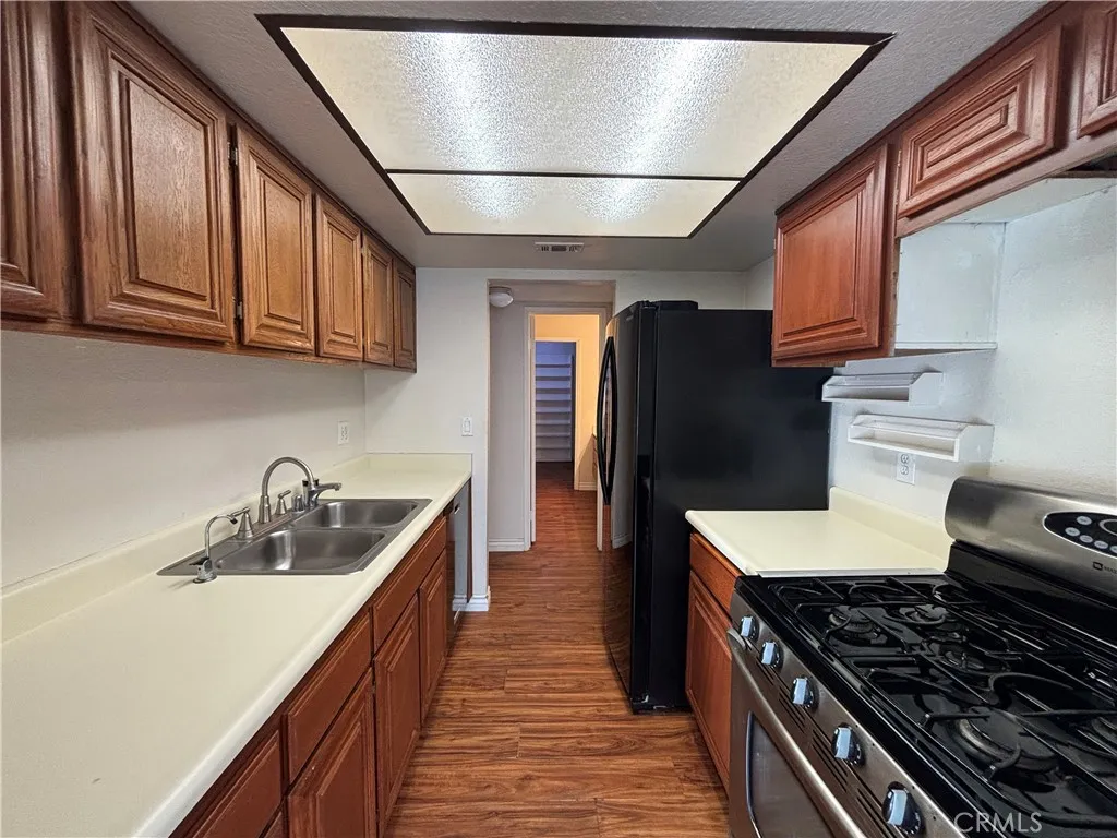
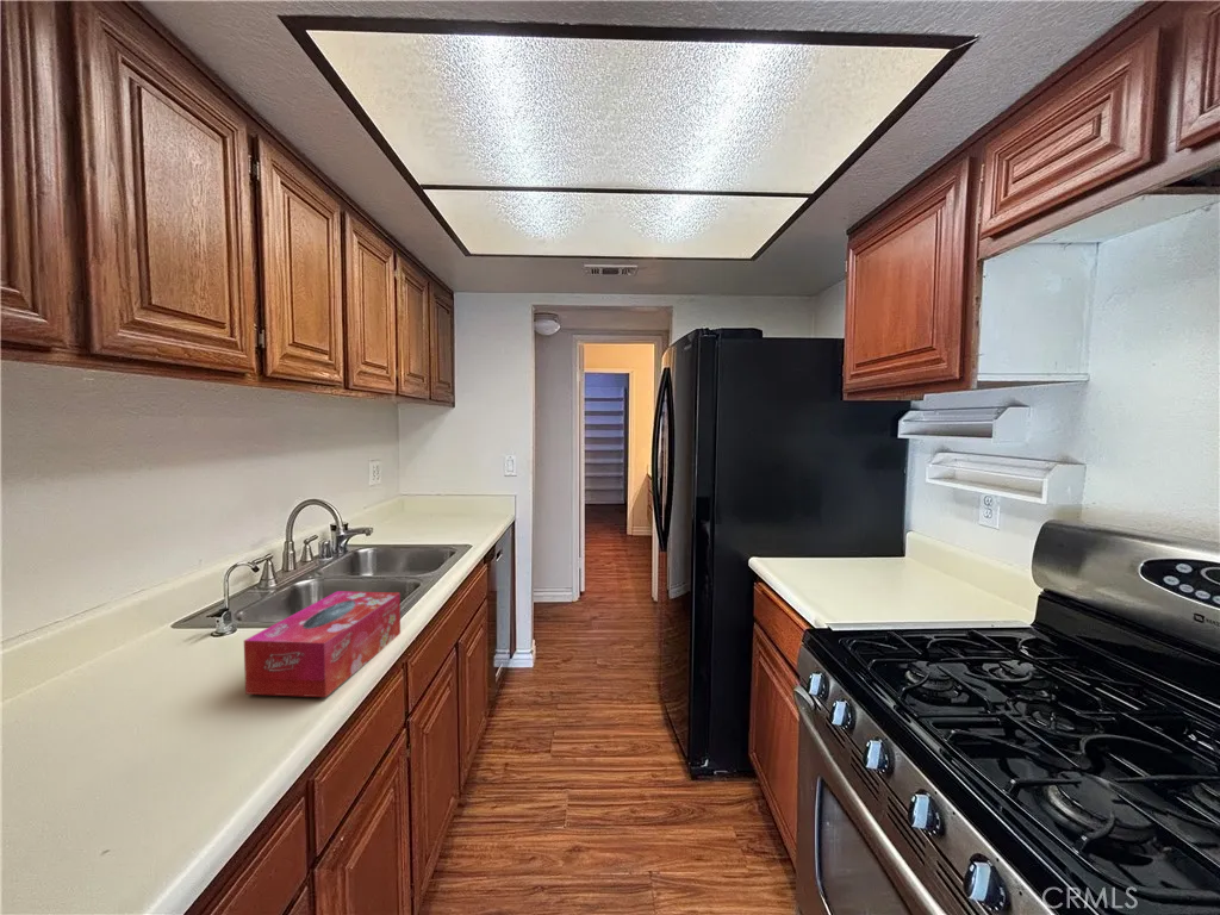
+ tissue box [243,590,402,698]
